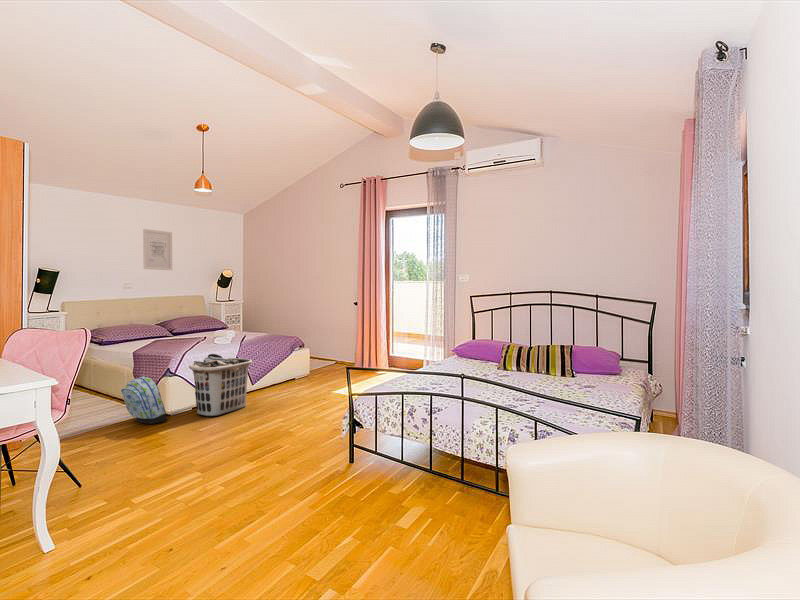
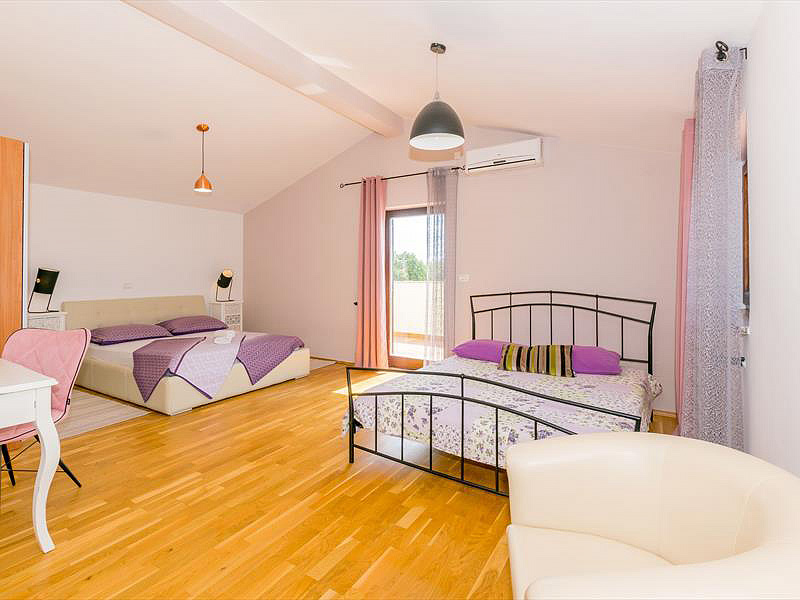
- backpack [120,375,168,425]
- clothes hamper [188,353,254,417]
- wall art [142,228,173,271]
